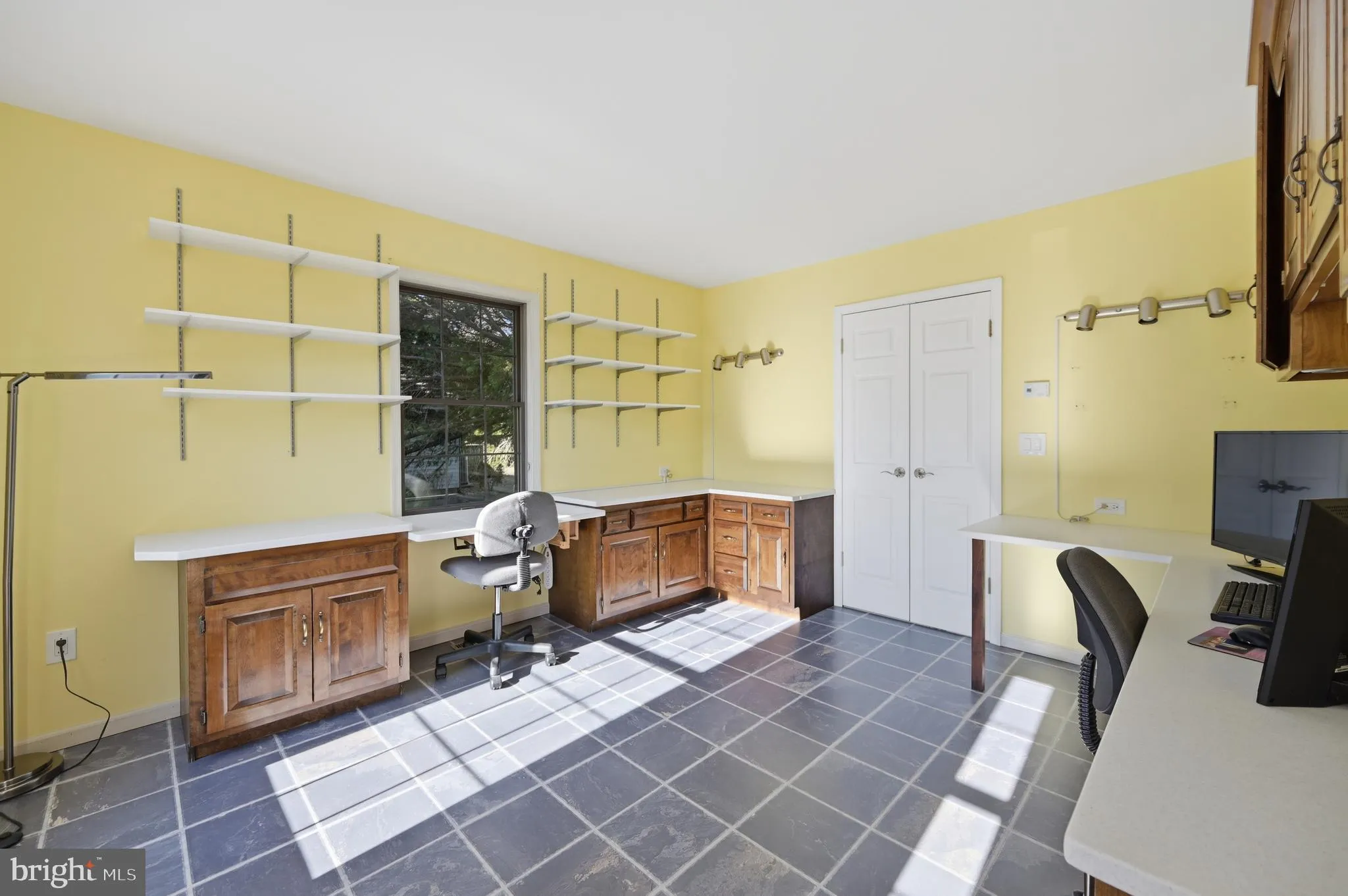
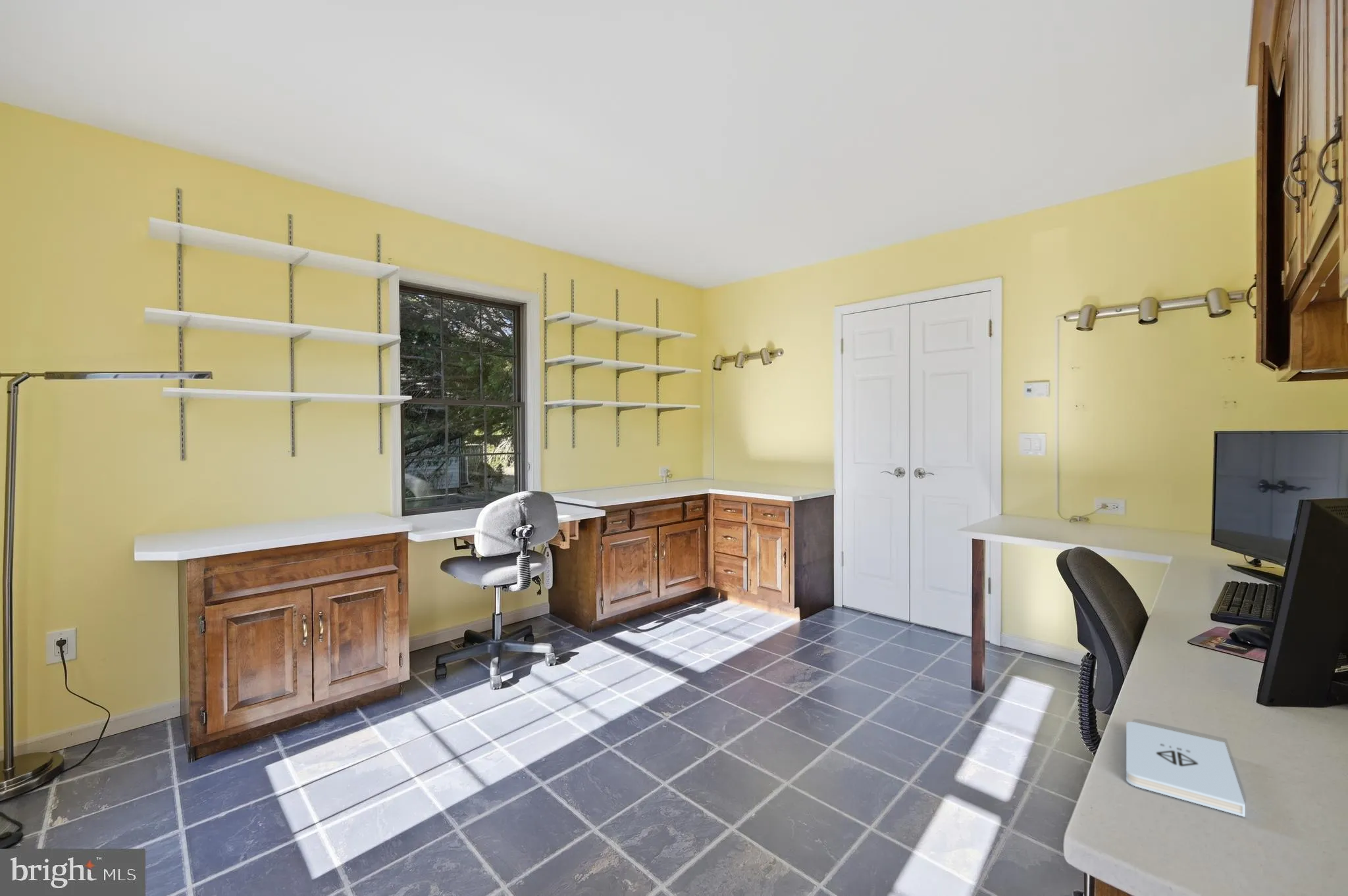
+ notepad [1126,721,1246,818]
